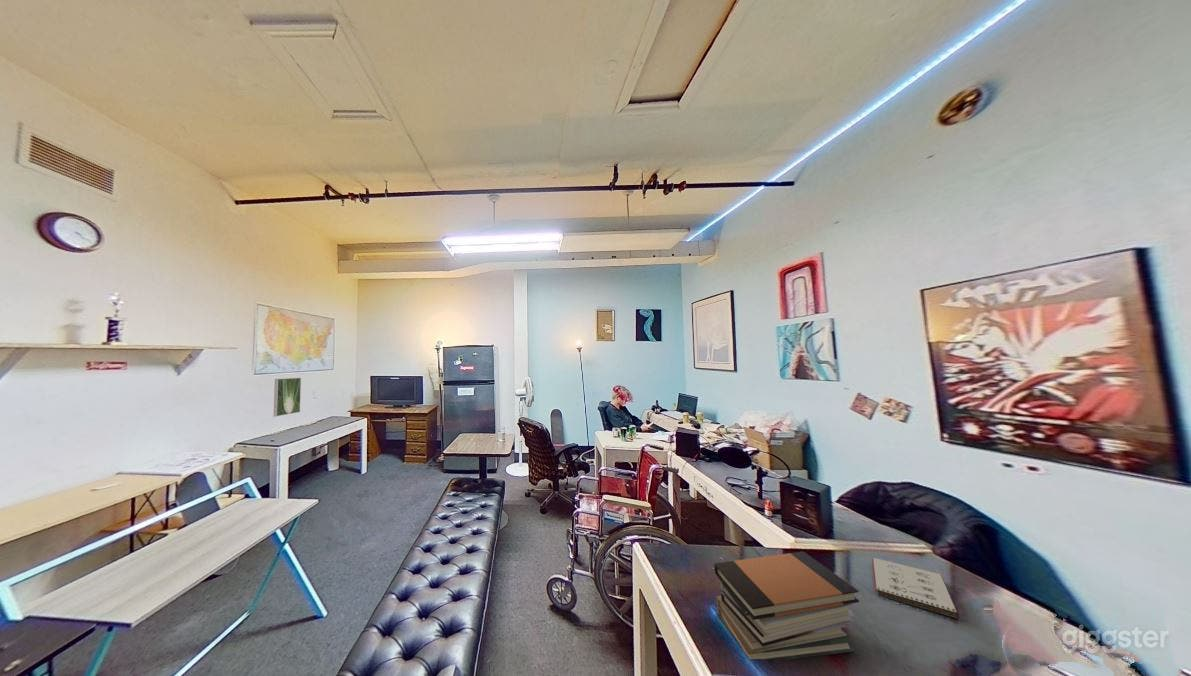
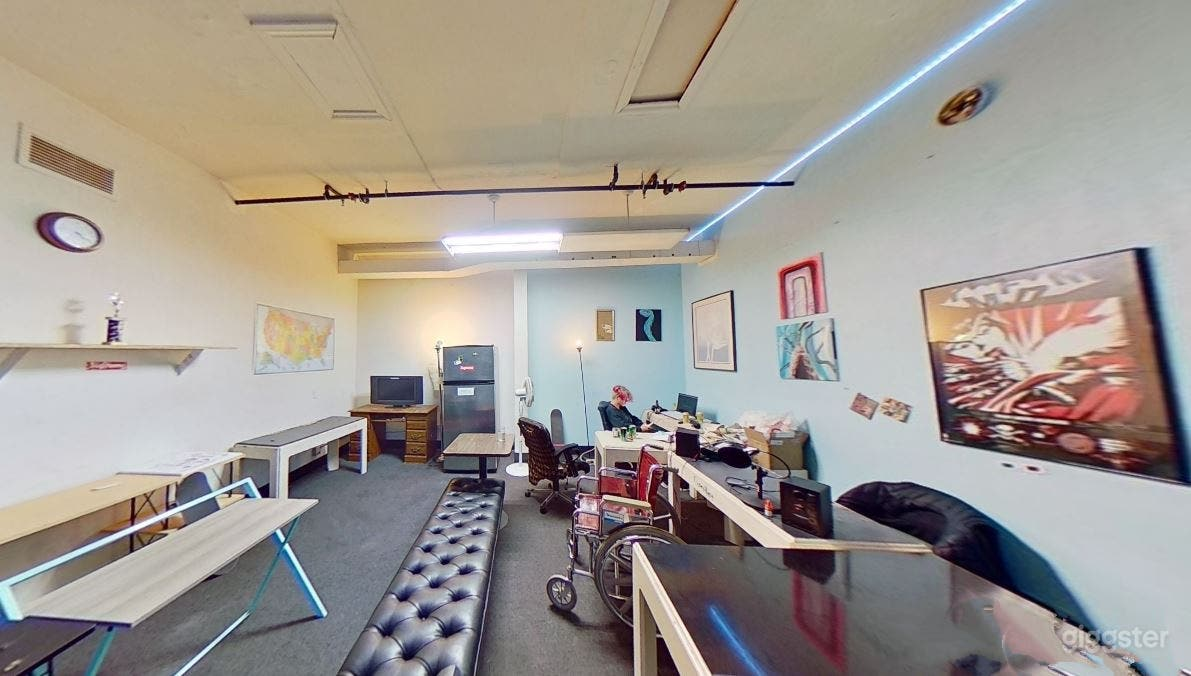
- book stack [713,550,860,661]
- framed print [273,377,302,418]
- notepad [872,557,958,622]
